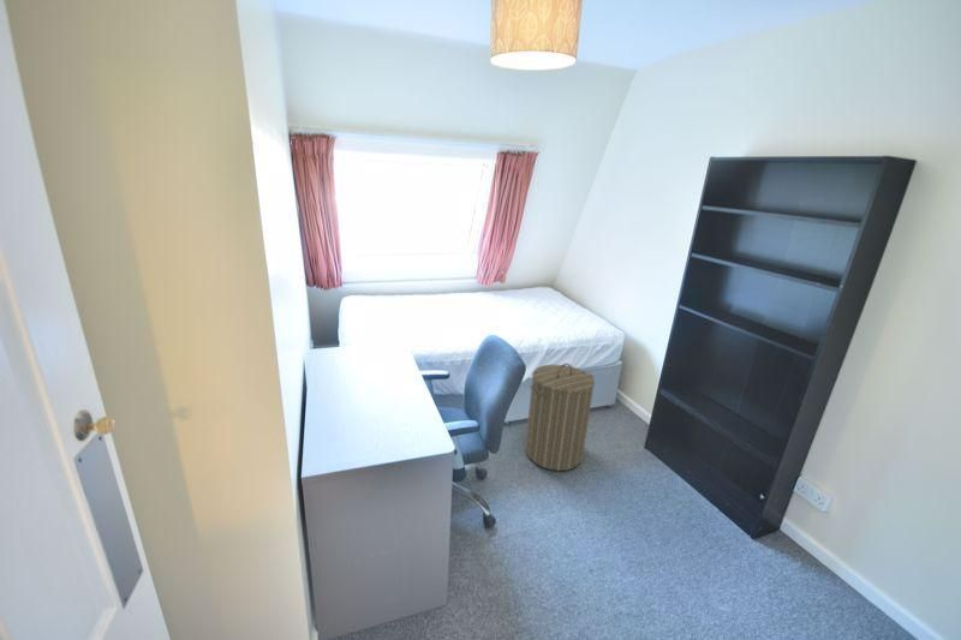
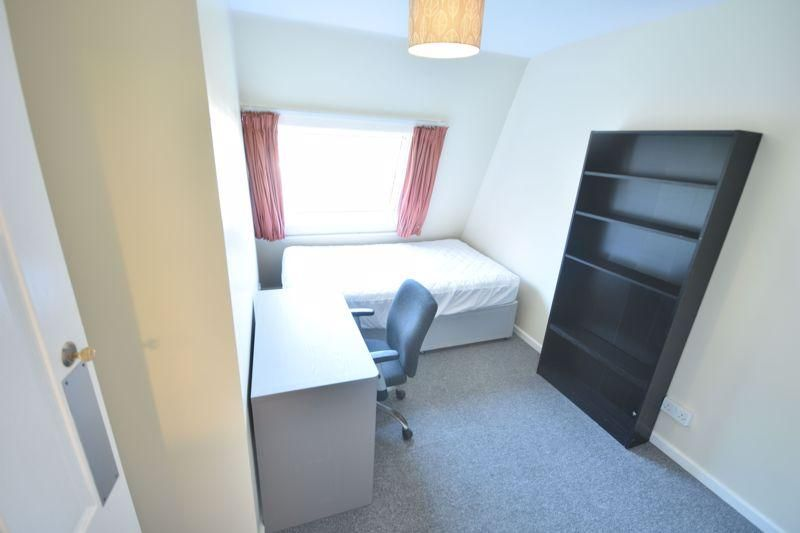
- laundry hamper [524,363,596,472]
